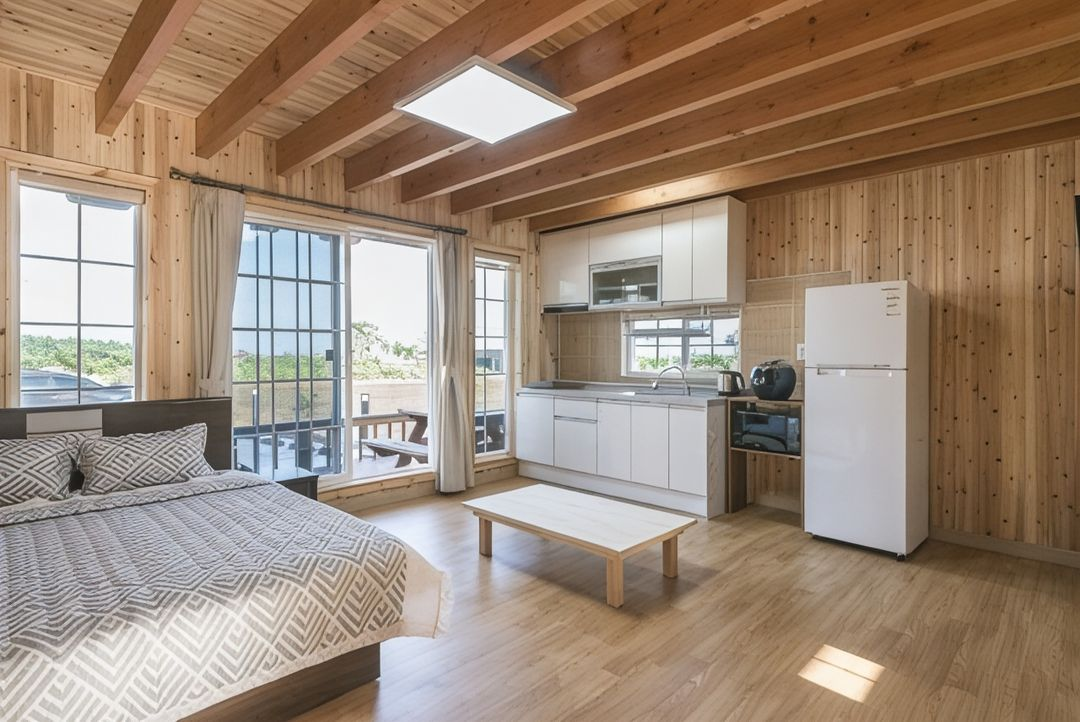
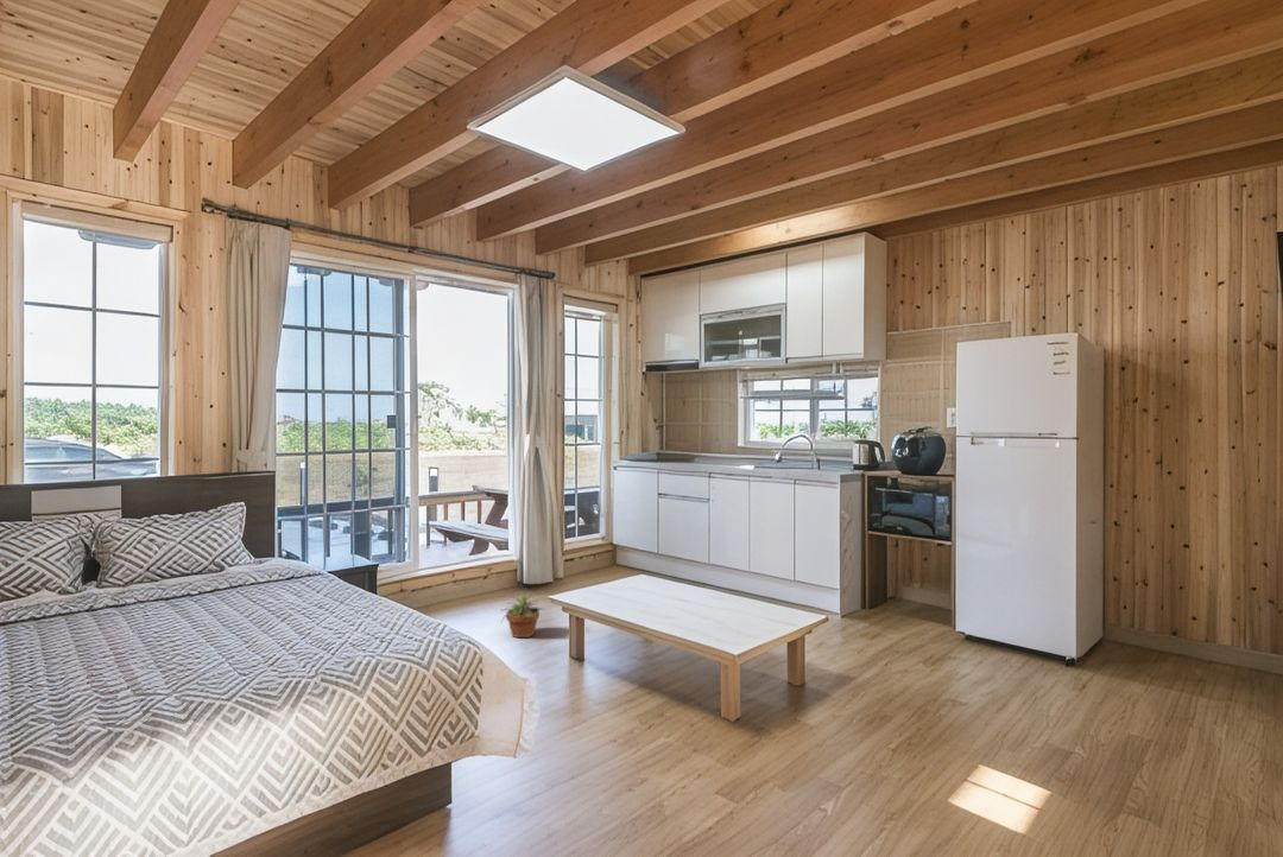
+ potted plant [500,590,546,639]
